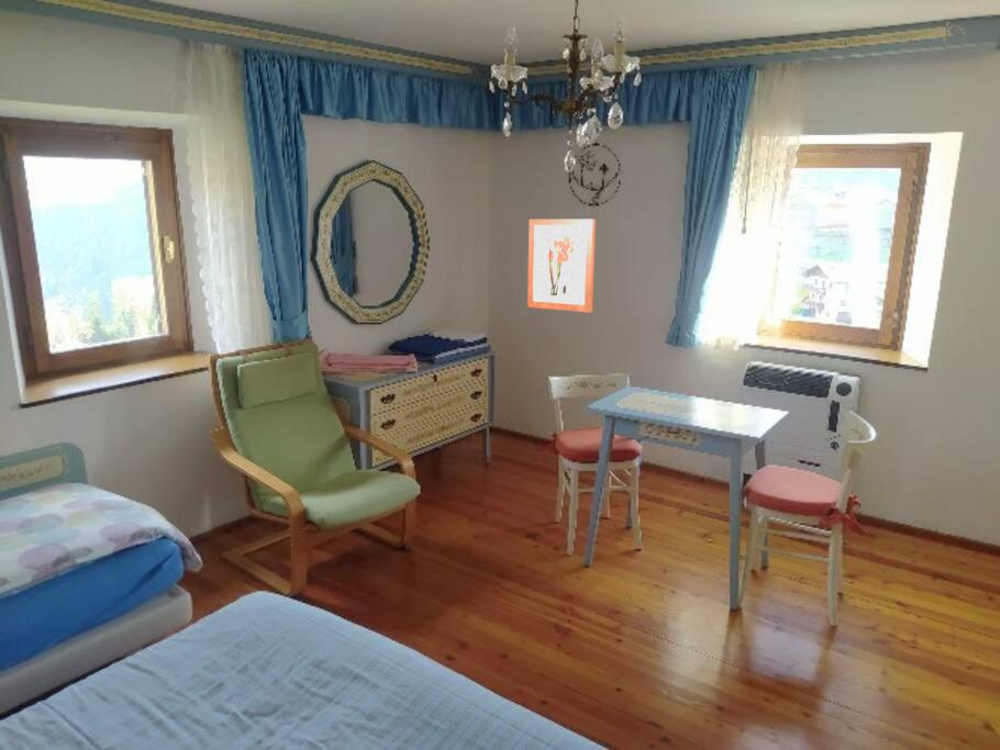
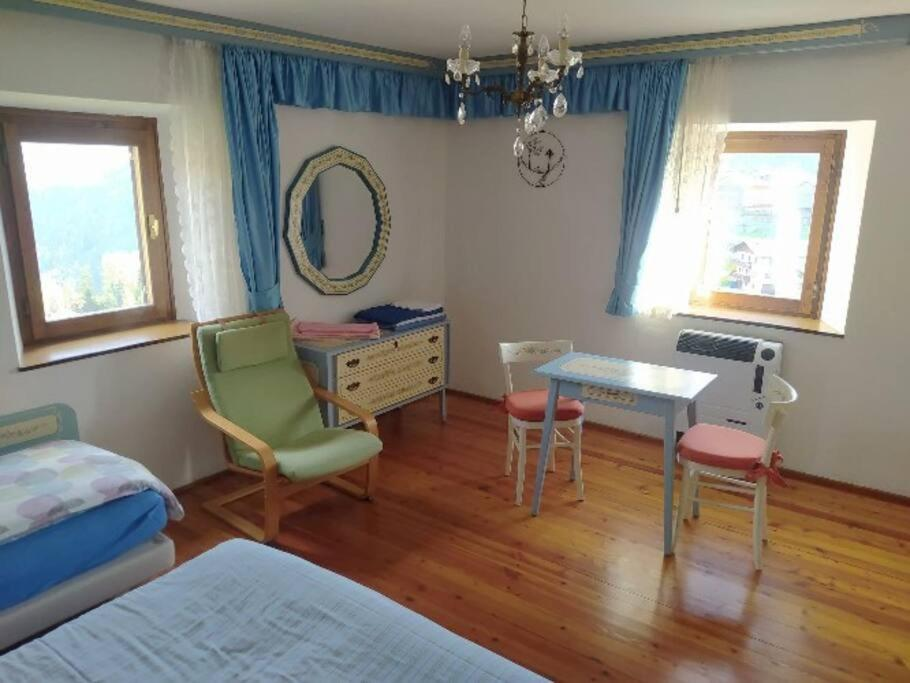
- wall art [526,219,597,314]
